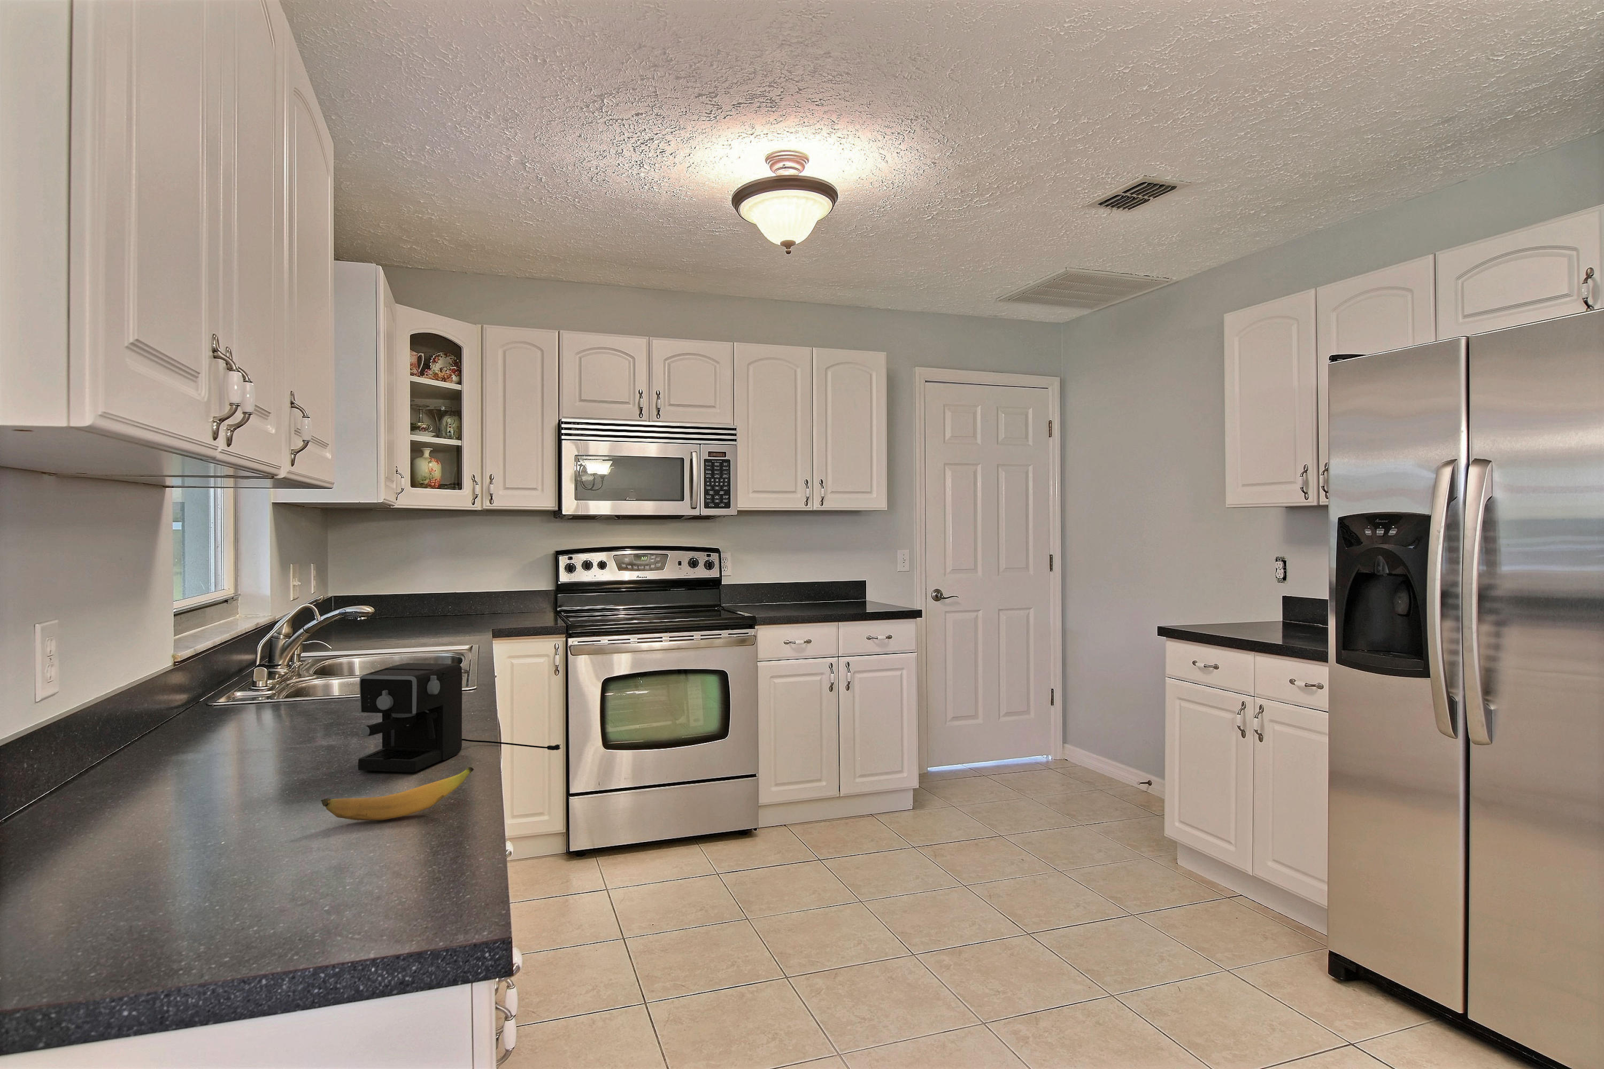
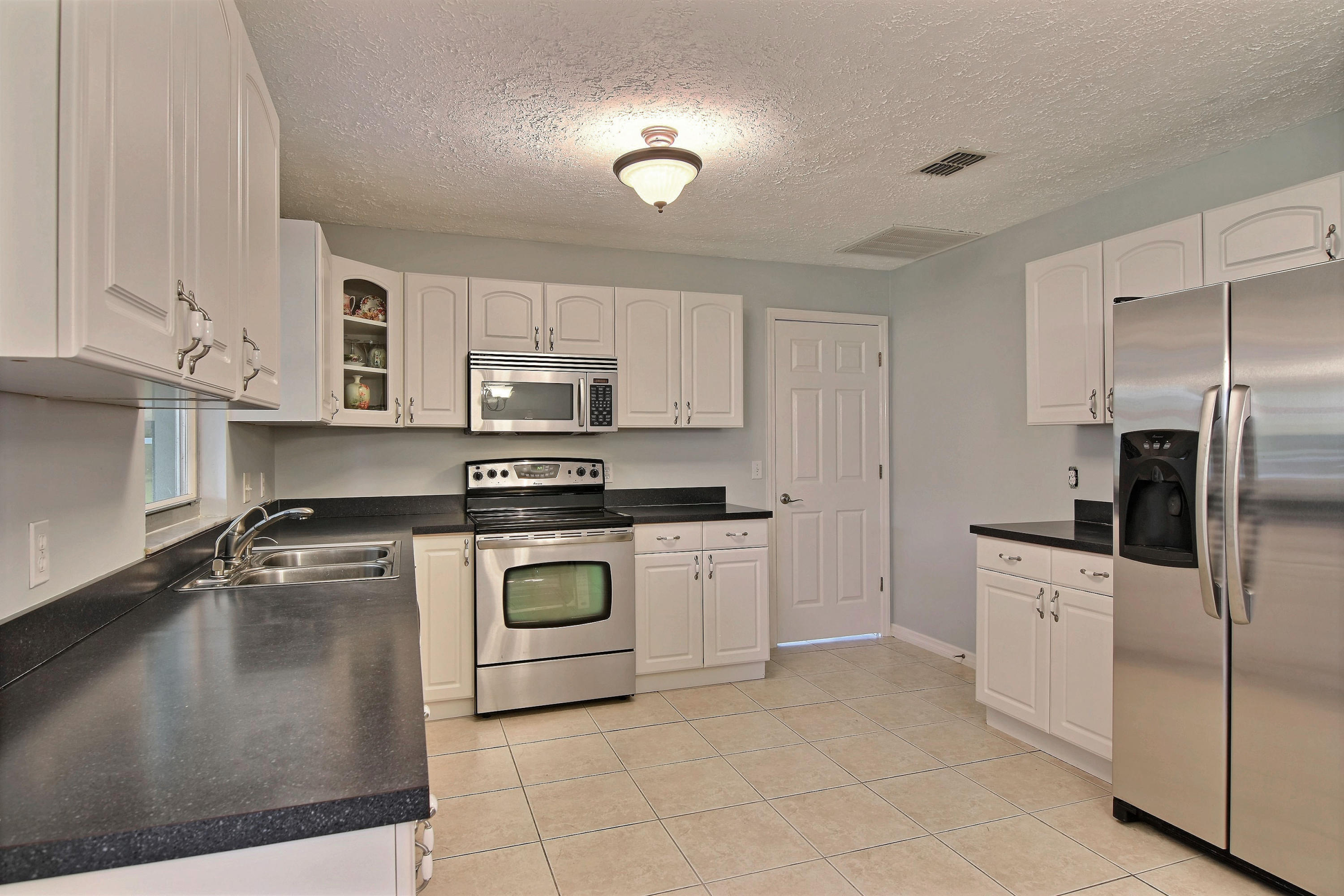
- banana [320,766,474,821]
- coffee maker [358,662,561,773]
